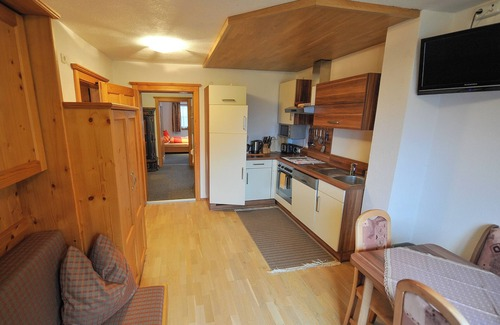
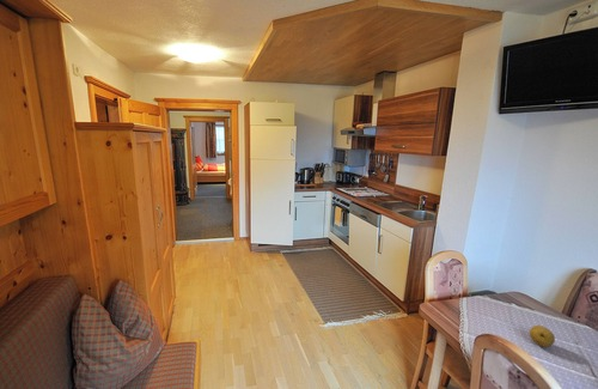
+ fruit [529,324,556,348]
